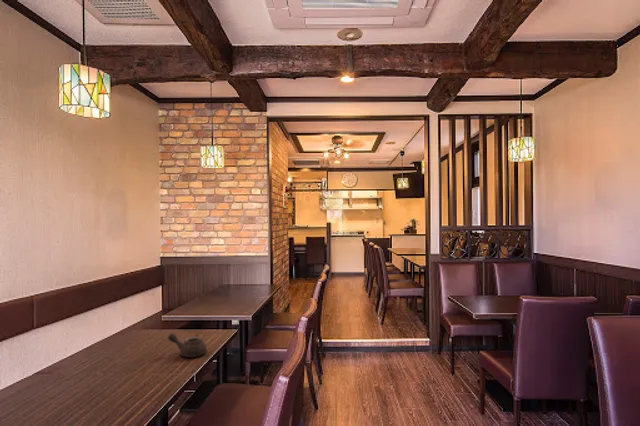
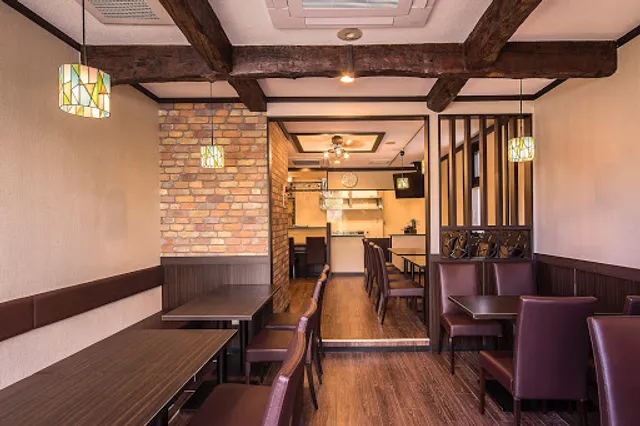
- teapot [167,332,208,358]
